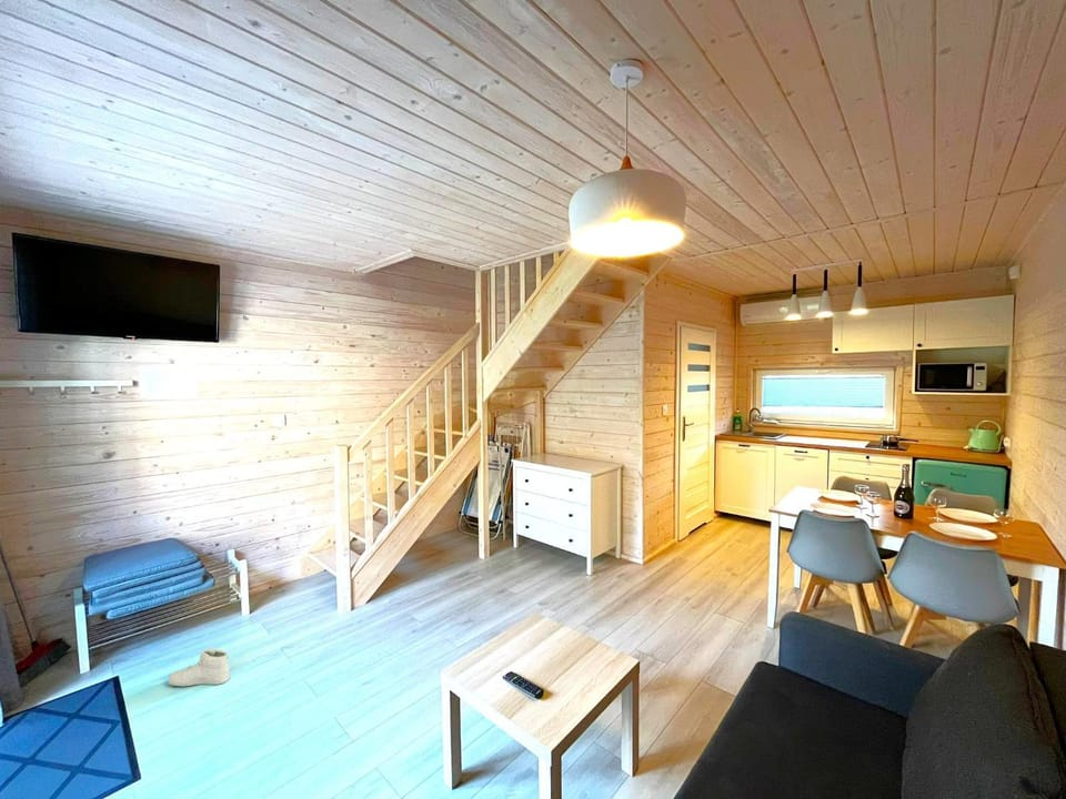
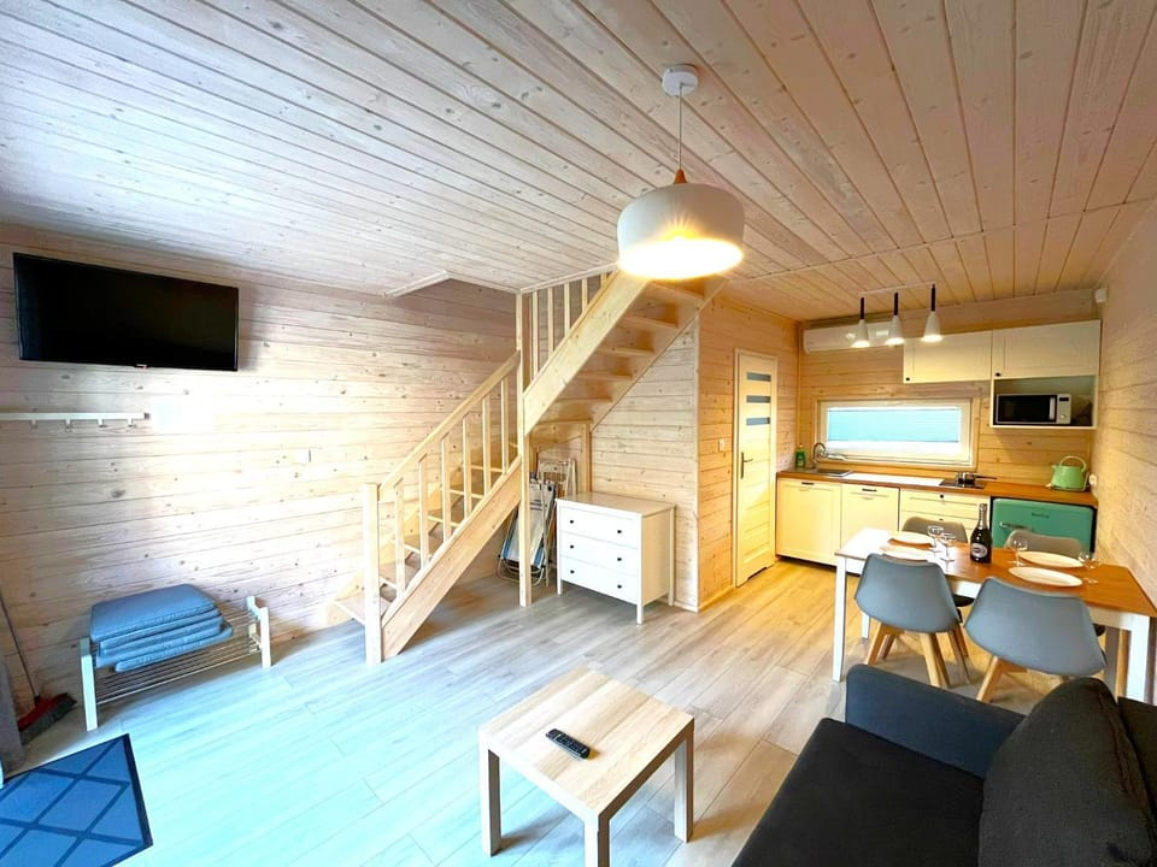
- sneaker [167,648,231,687]
